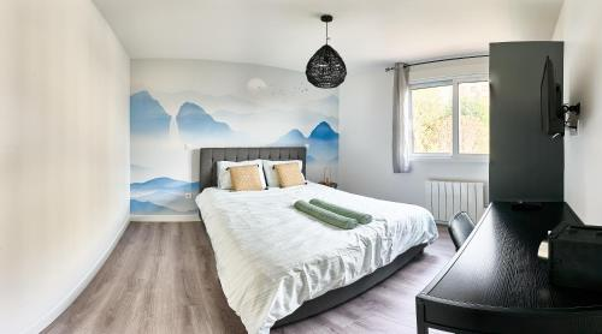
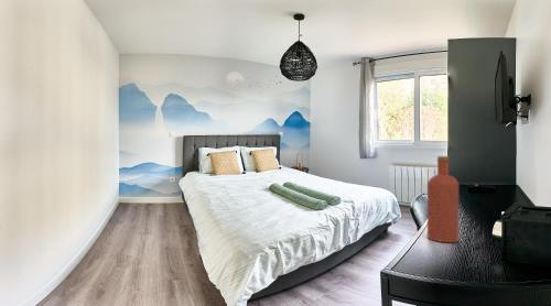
+ bottle [426,155,460,243]
